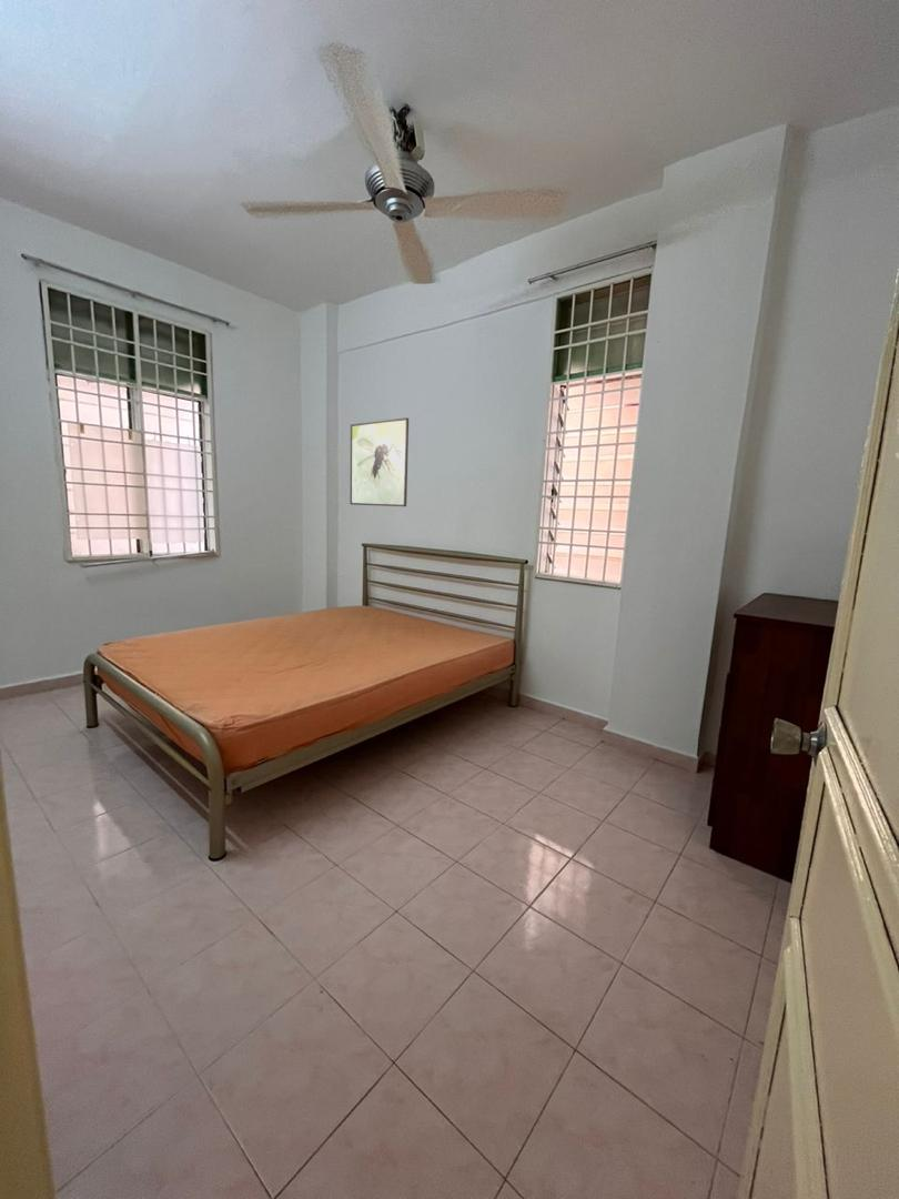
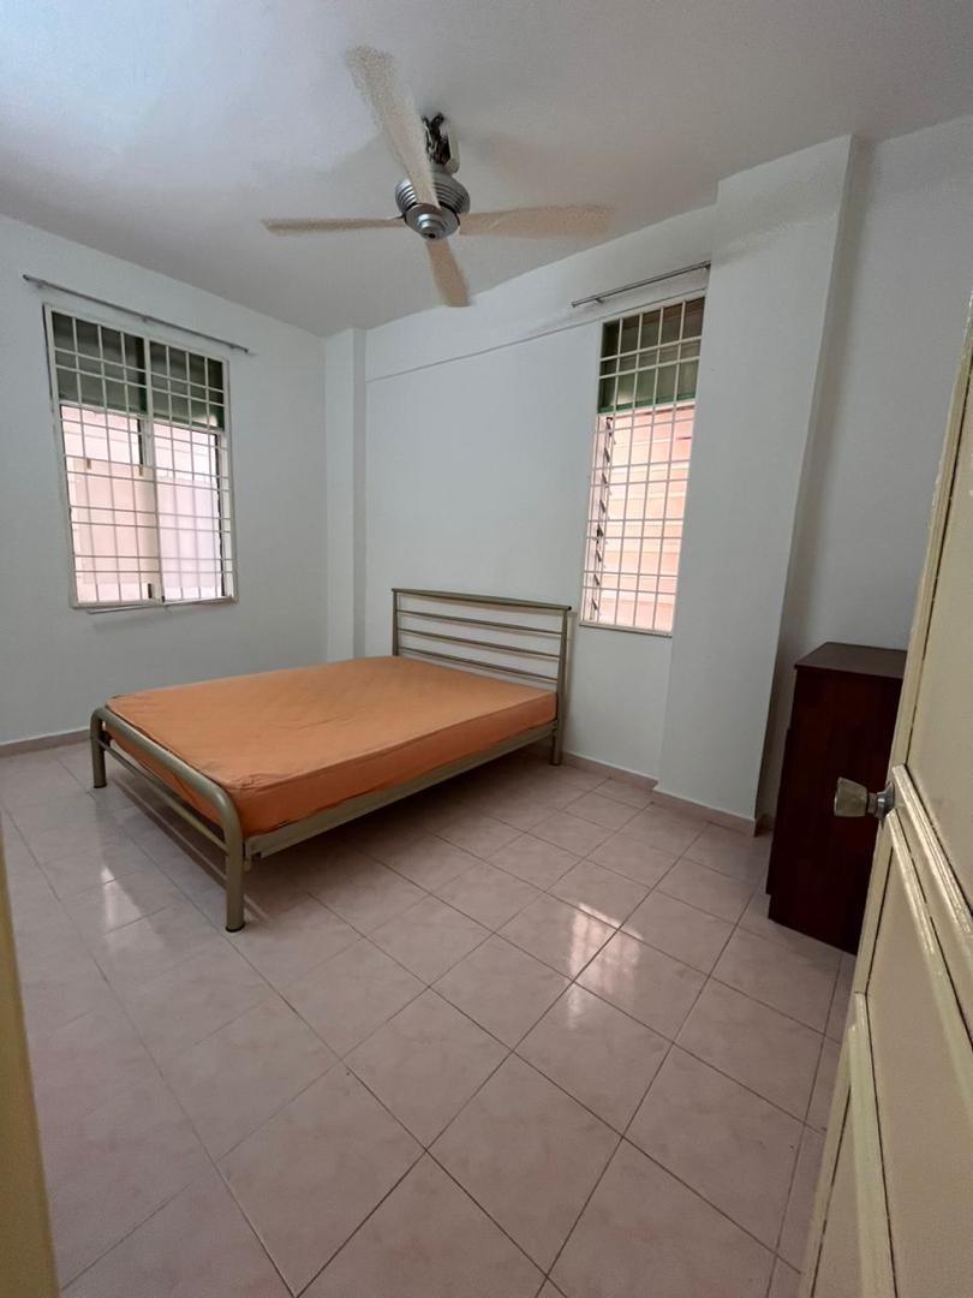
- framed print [349,416,410,507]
